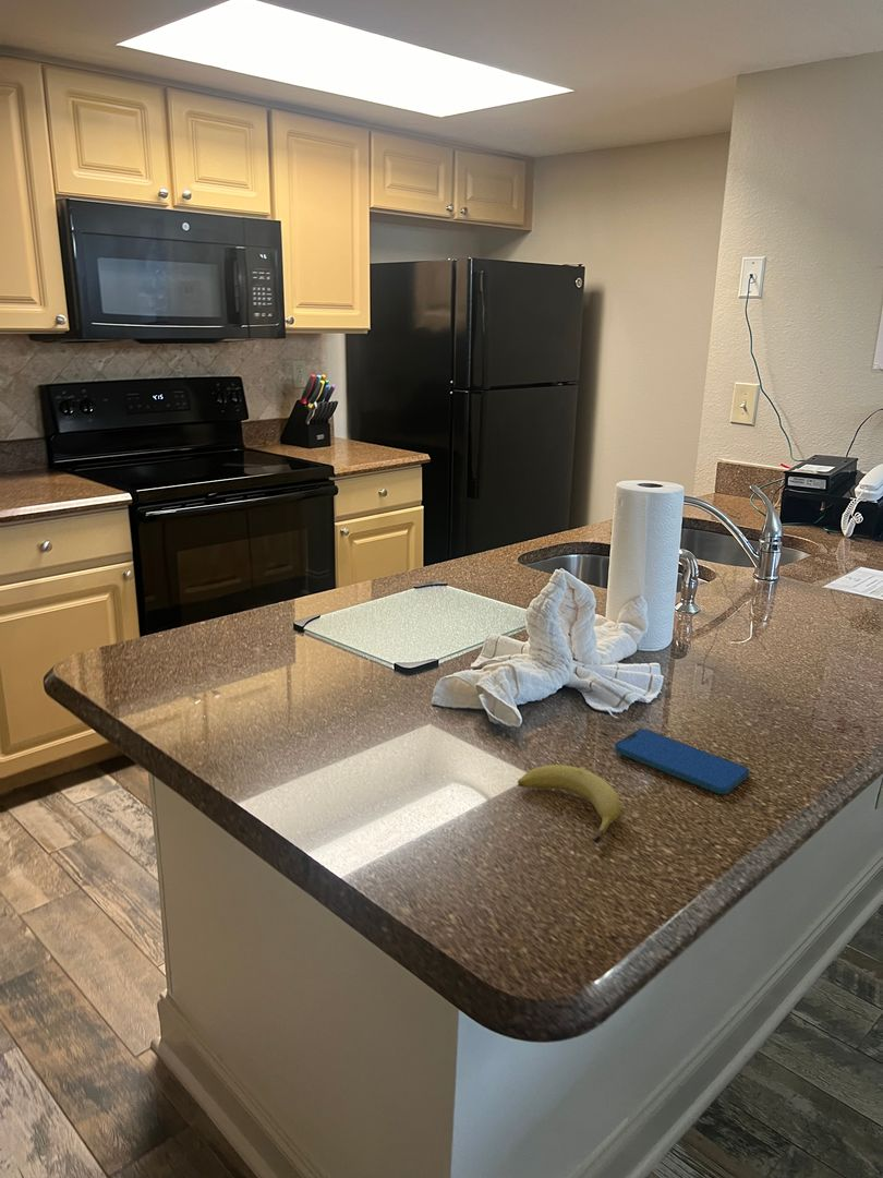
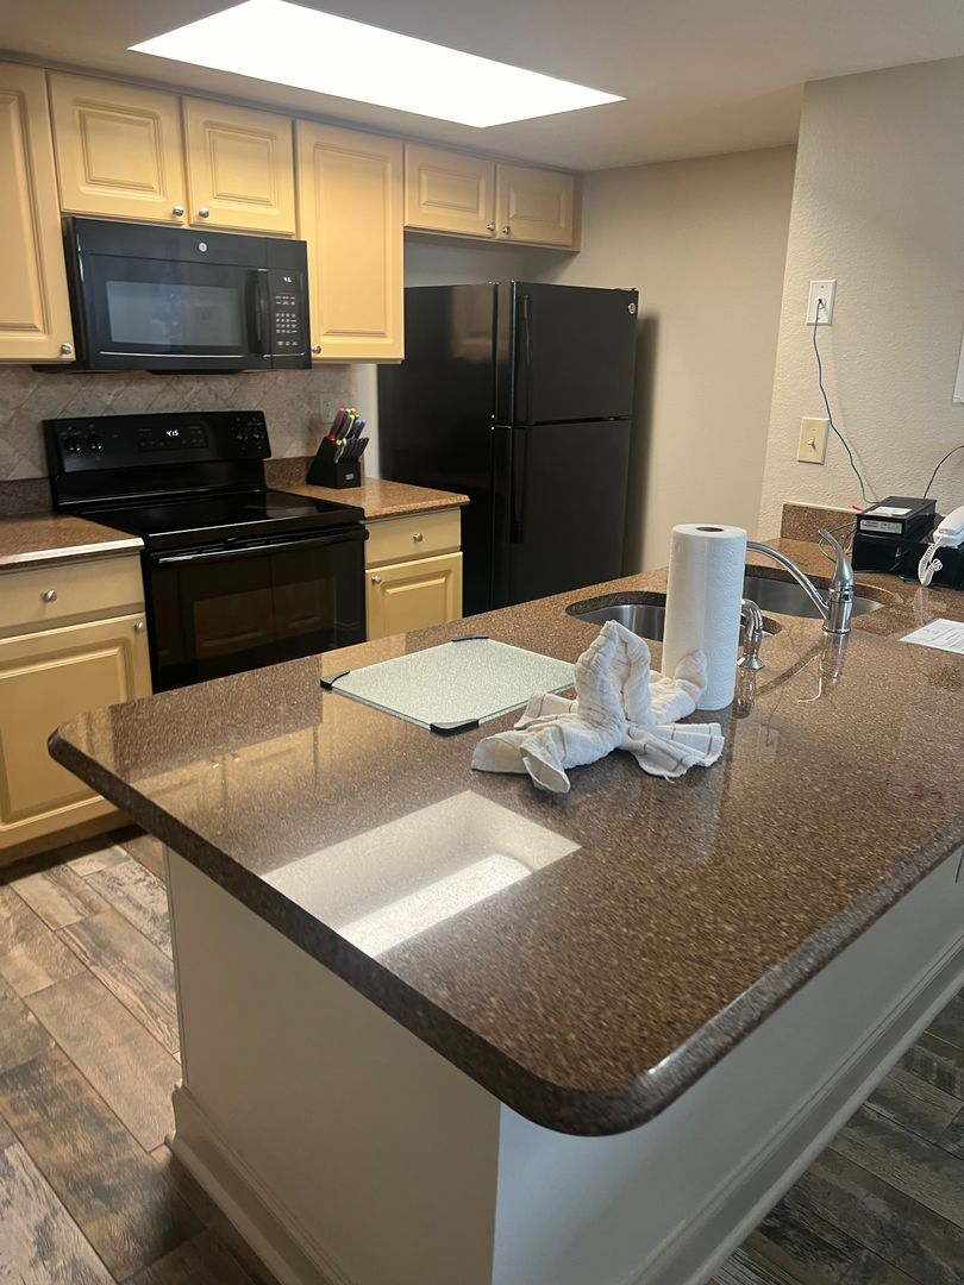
- smartphone [614,728,750,795]
- fruit [517,764,622,844]
